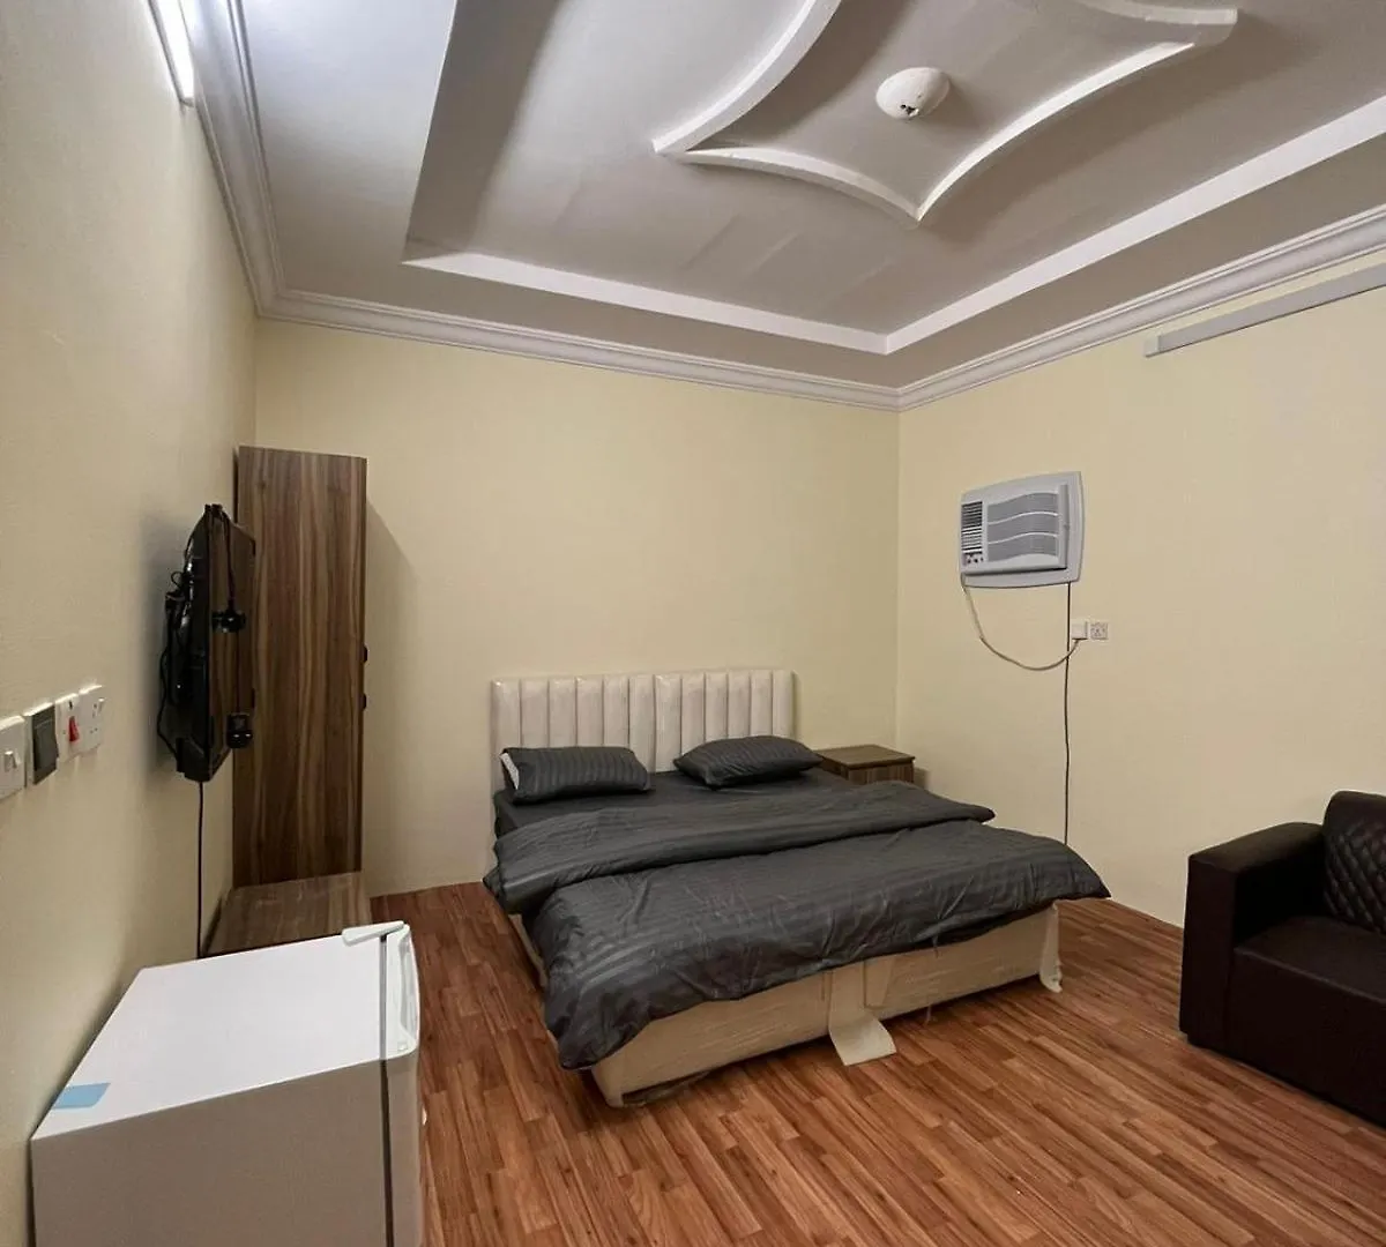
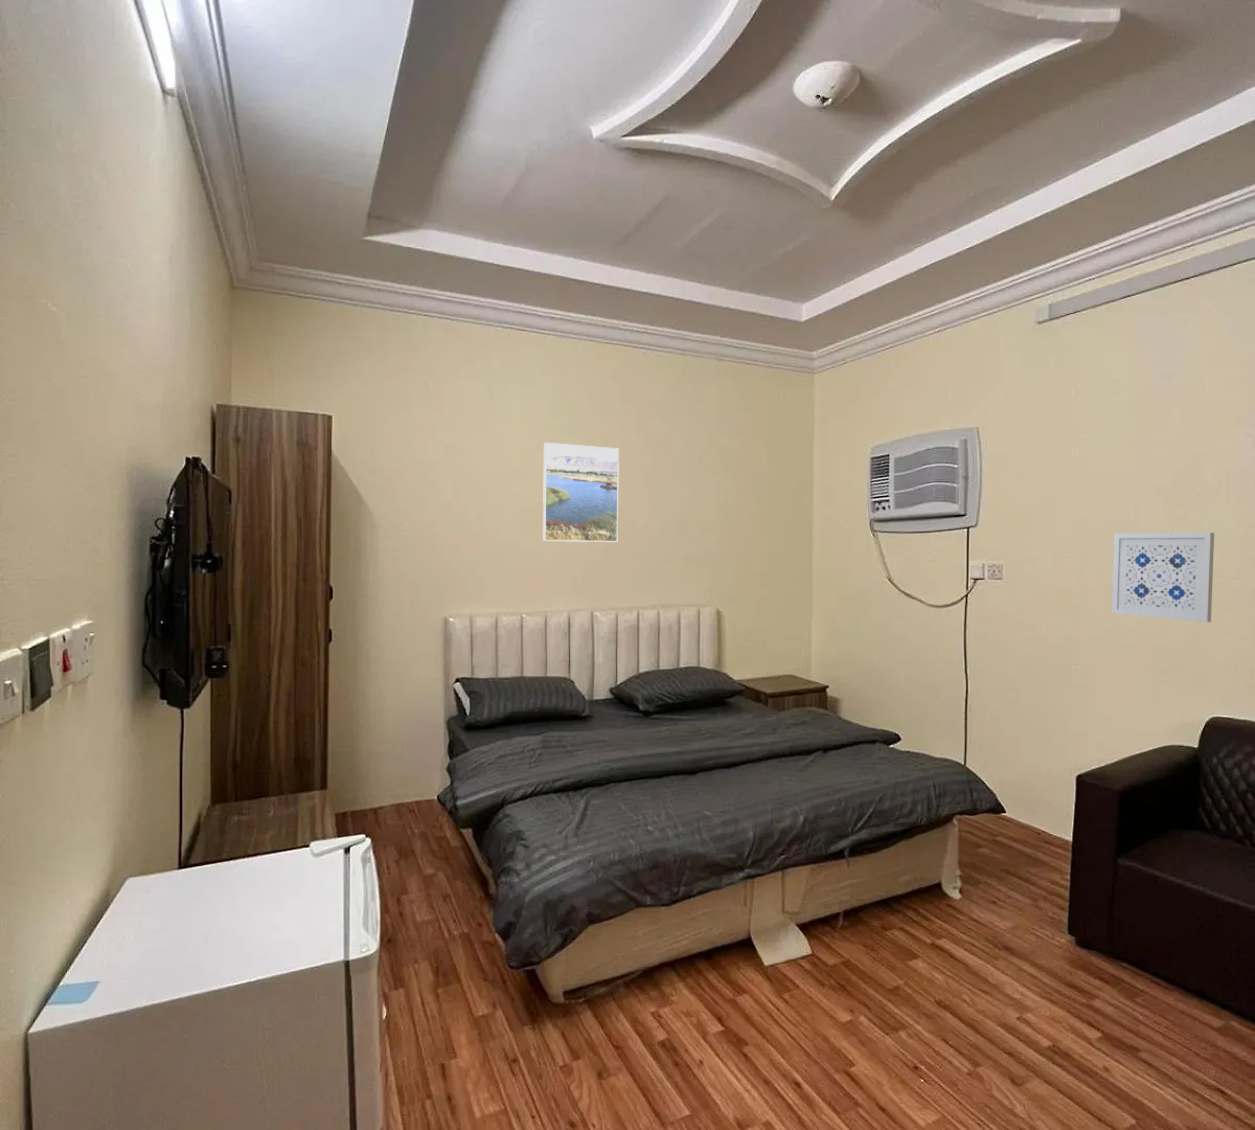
+ wall art [1111,531,1216,624]
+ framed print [542,442,620,543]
